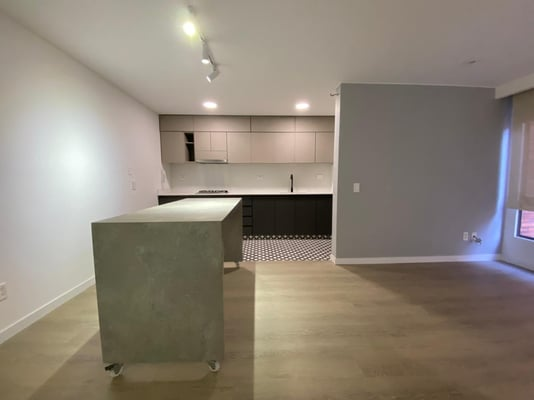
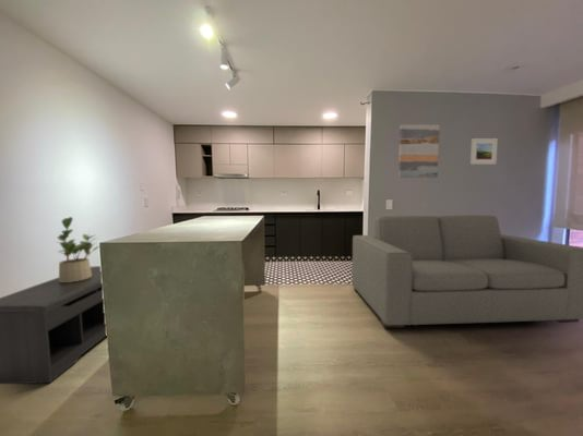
+ potted plant [57,216,100,282]
+ bench [0,265,107,385]
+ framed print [469,137,499,166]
+ sofa [352,214,583,329]
+ wall art [397,123,441,179]
